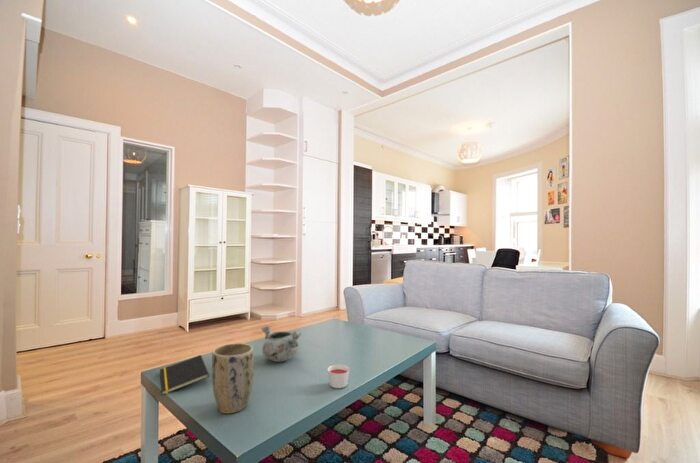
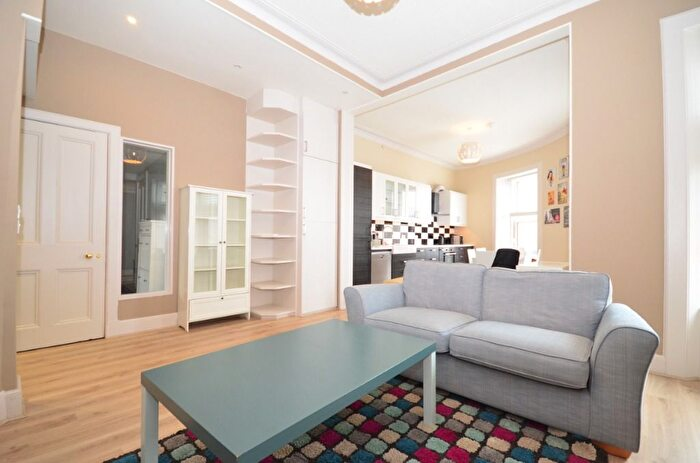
- decorative bowl [261,325,302,363]
- plant pot [211,342,254,415]
- notepad [159,354,210,396]
- candle [327,364,351,389]
